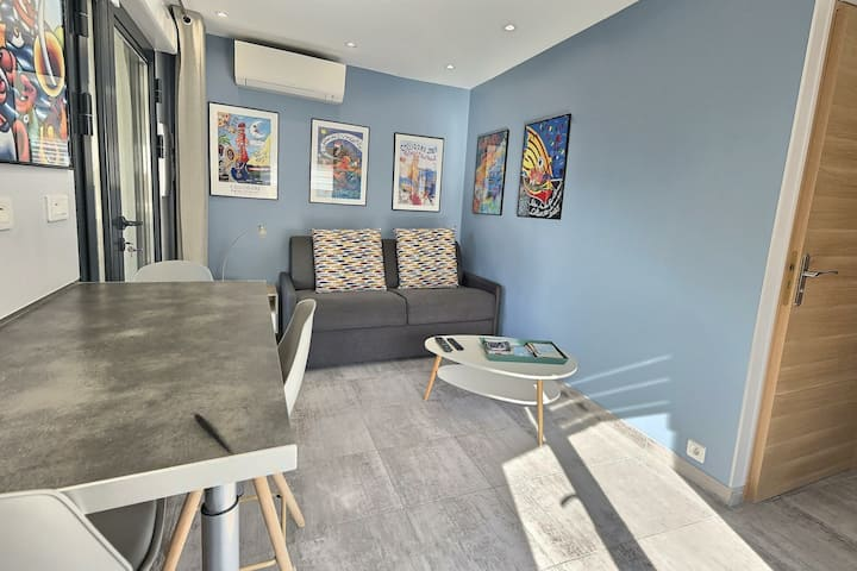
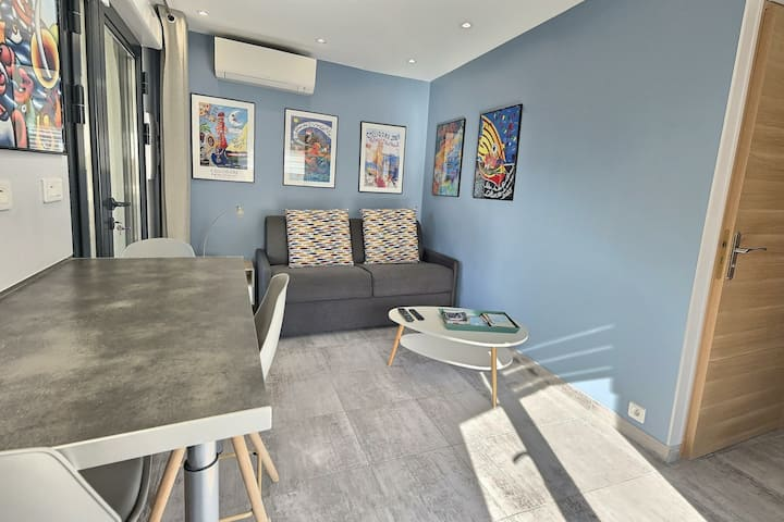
- pen [193,412,231,453]
